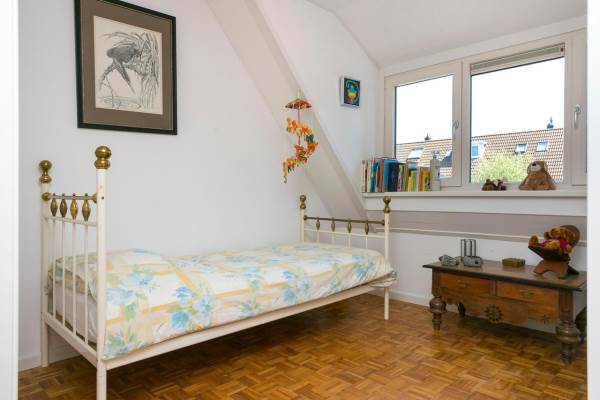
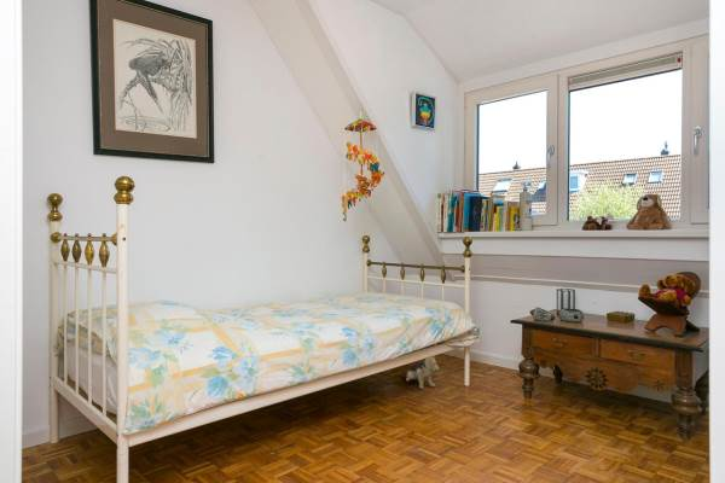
+ plush toy [400,355,440,390]
